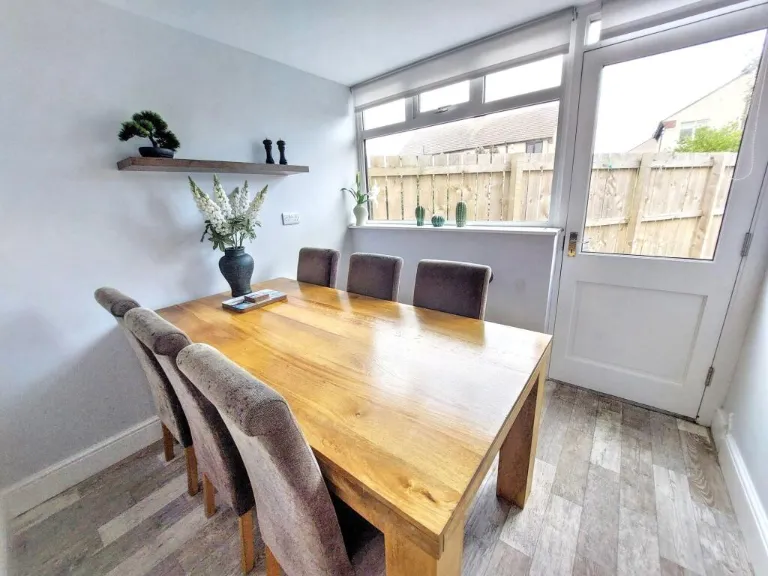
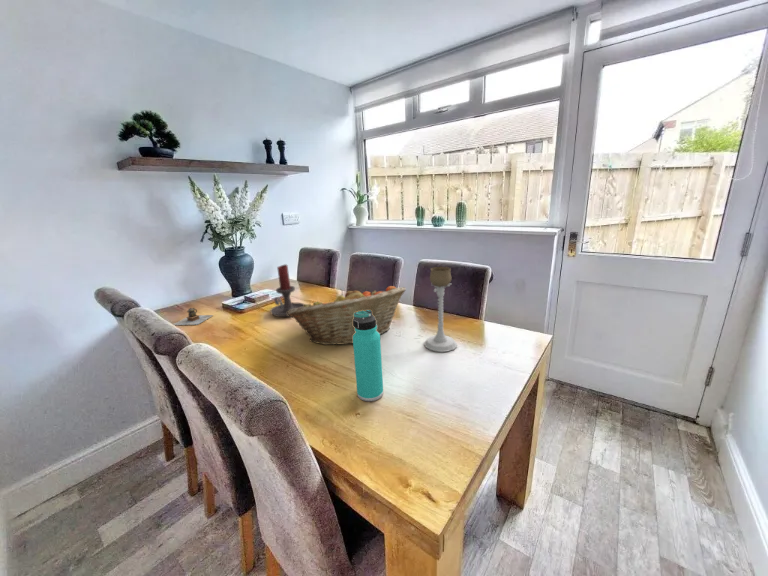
+ fruit basket [287,285,407,346]
+ thermos bottle [352,310,384,402]
+ candle holder [269,263,305,318]
+ candle holder [423,266,458,353]
+ teapot [172,307,214,326]
